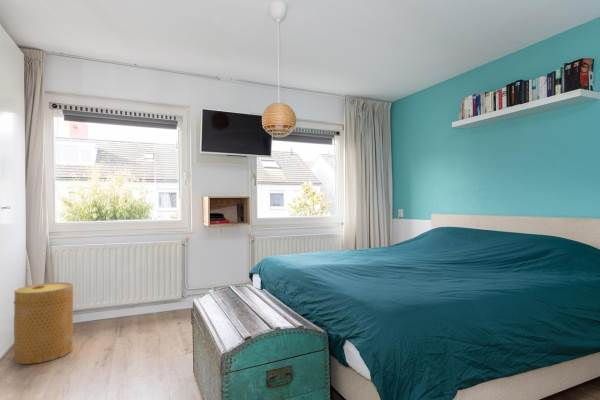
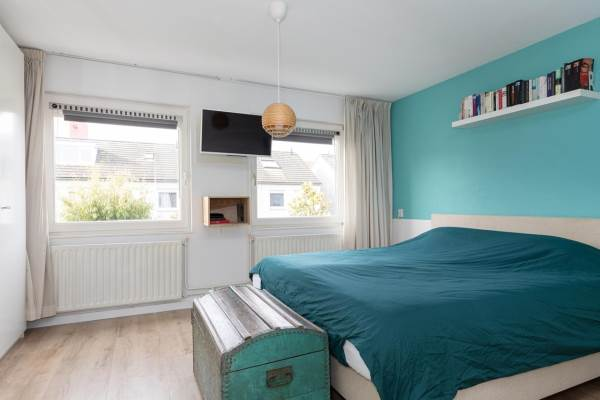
- basket [12,281,75,365]
